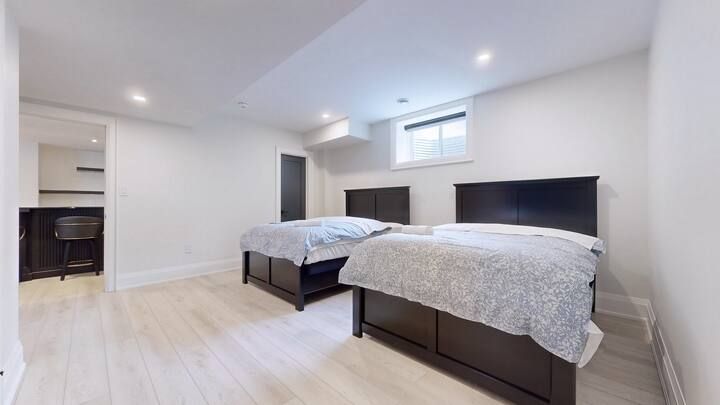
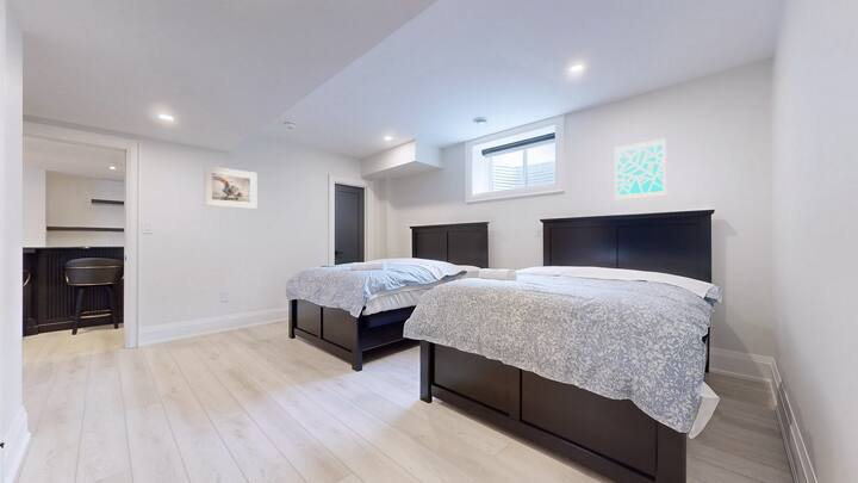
+ wall art [614,137,667,202]
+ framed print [203,165,257,210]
